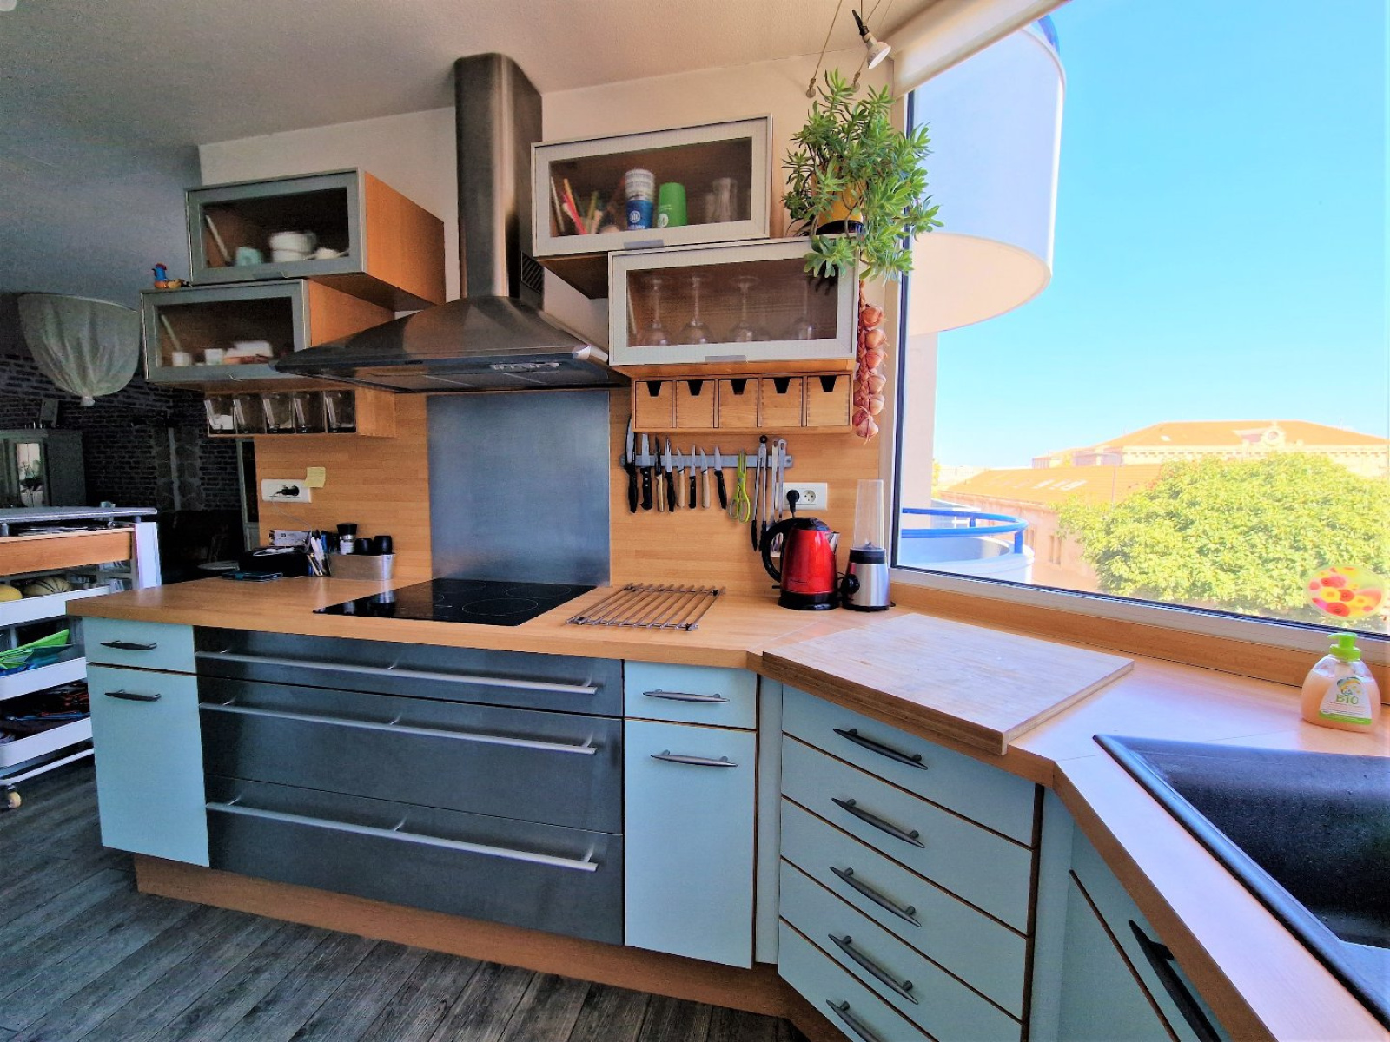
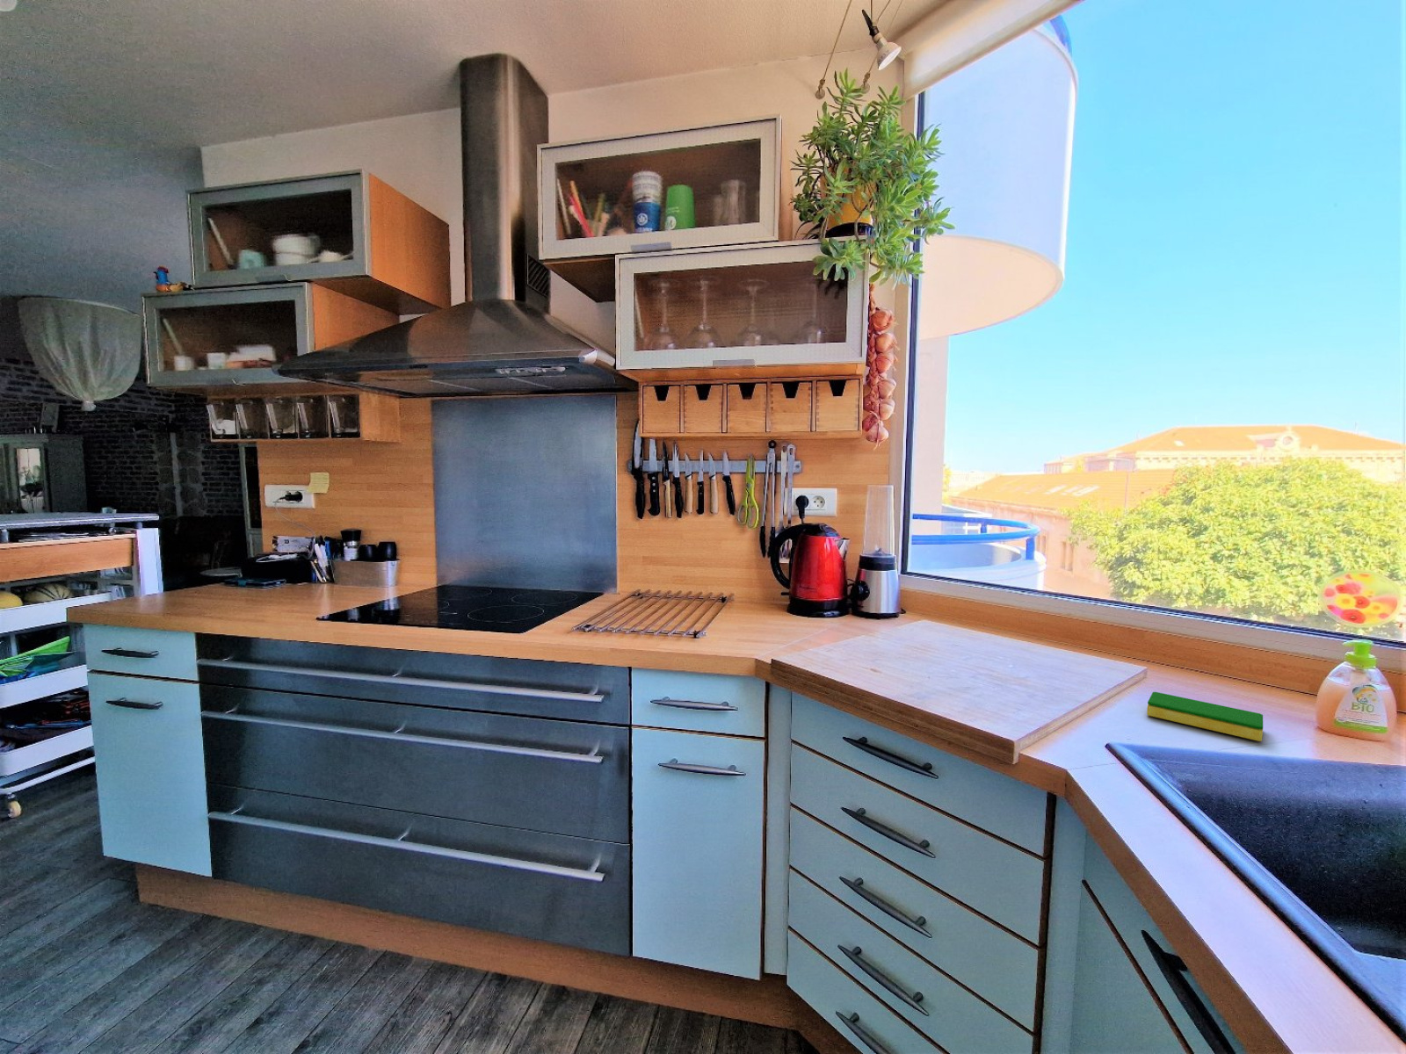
+ dish sponge [1146,691,1263,742]
